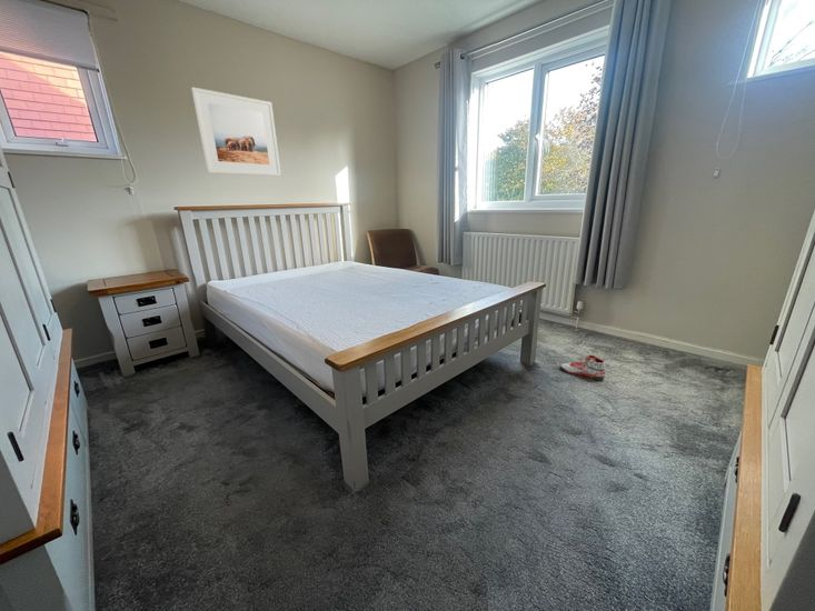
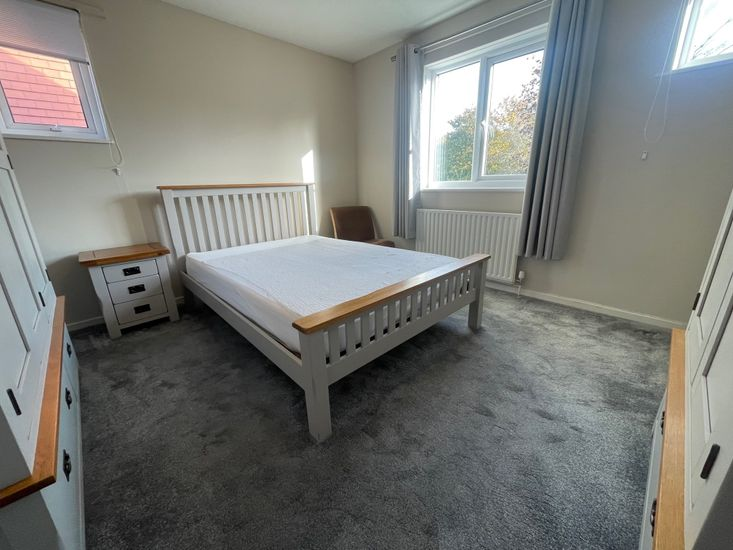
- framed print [190,87,282,177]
- sneaker [559,354,606,382]
